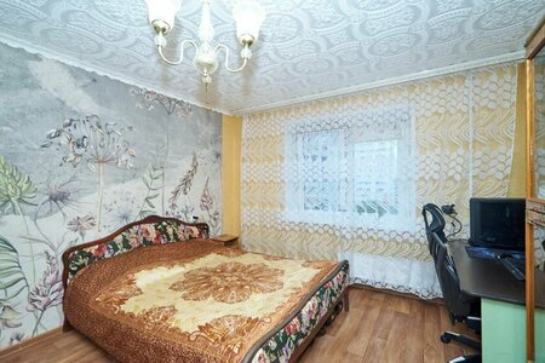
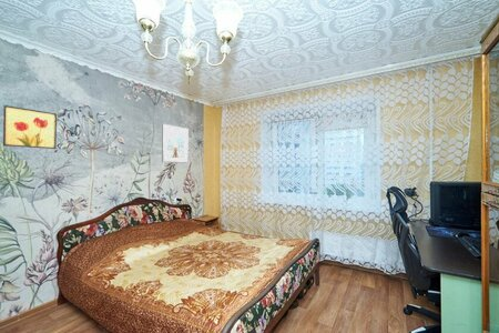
+ wall art [2,104,58,150]
+ picture frame [161,123,190,164]
